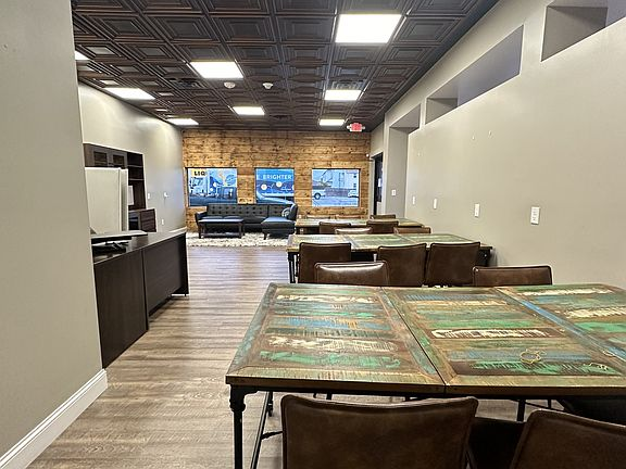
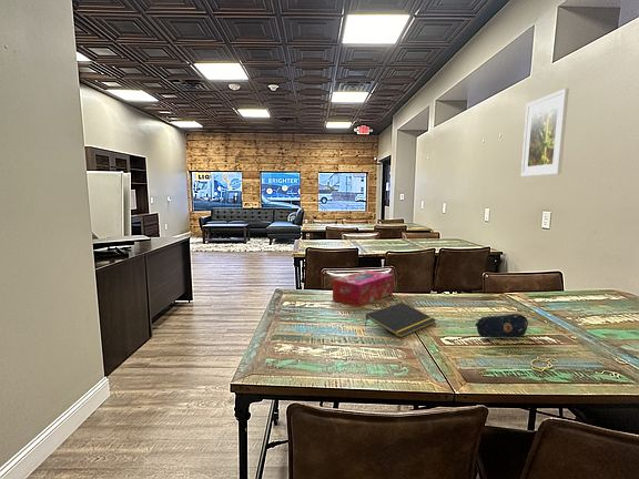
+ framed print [520,88,570,177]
+ tissue box [332,269,394,308]
+ notepad [364,302,437,339]
+ pencil case [475,313,529,339]
